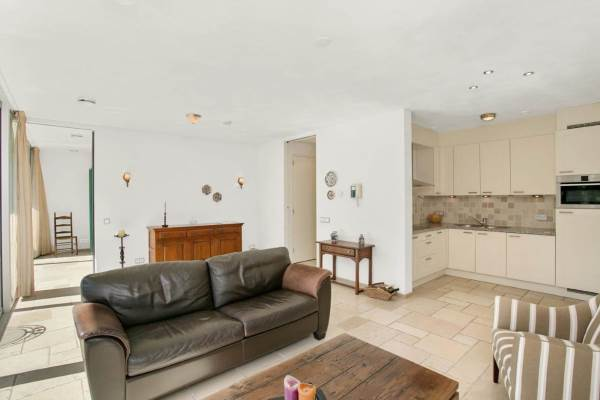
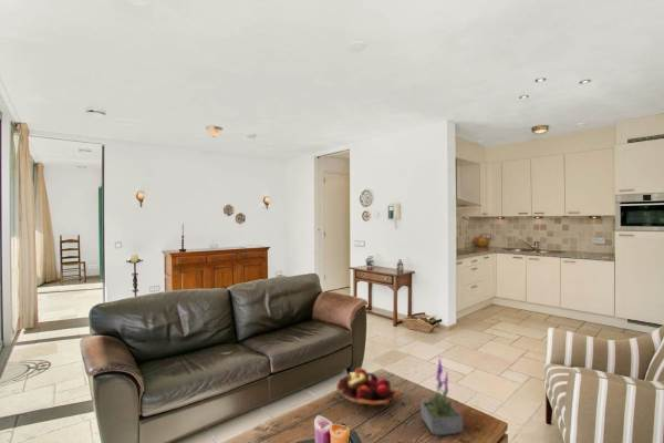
+ fruit basket [335,368,401,410]
+ potted plant [419,357,464,436]
